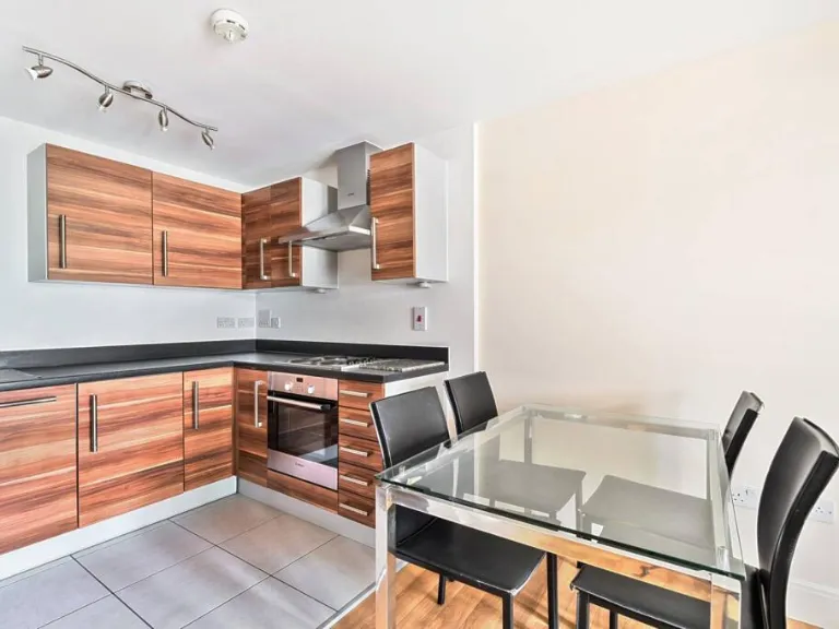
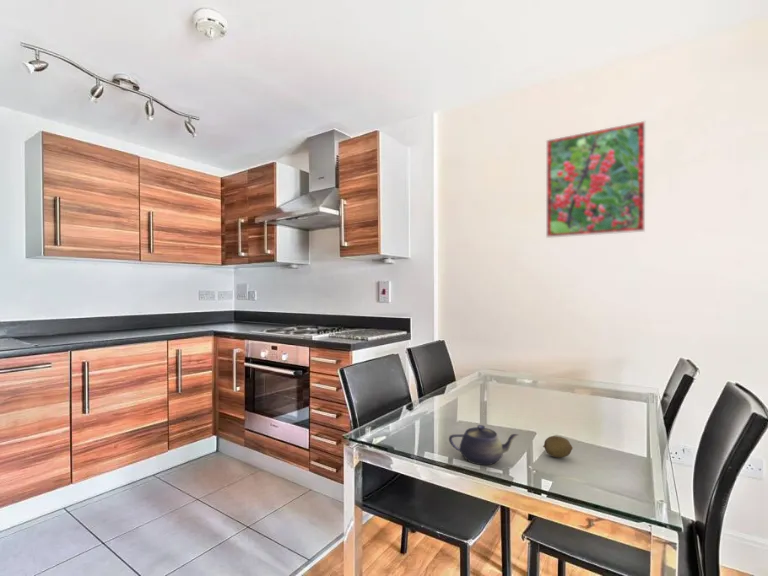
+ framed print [545,120,646,239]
+ teapot [448,424,520,466]
+ fruit [542,435,574,459]
